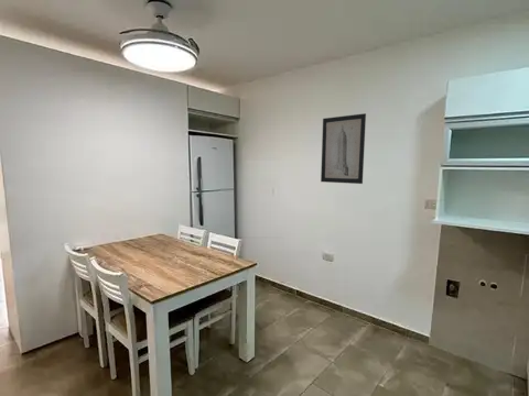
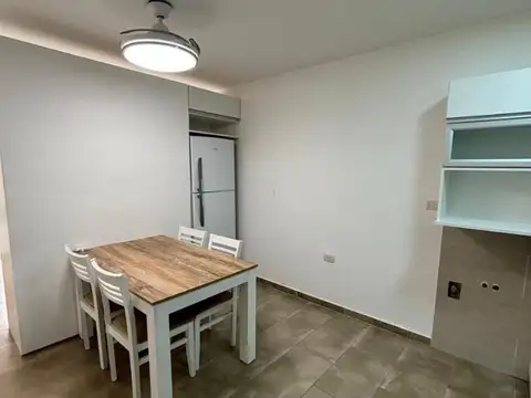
- wall art [320,112,367,185]
